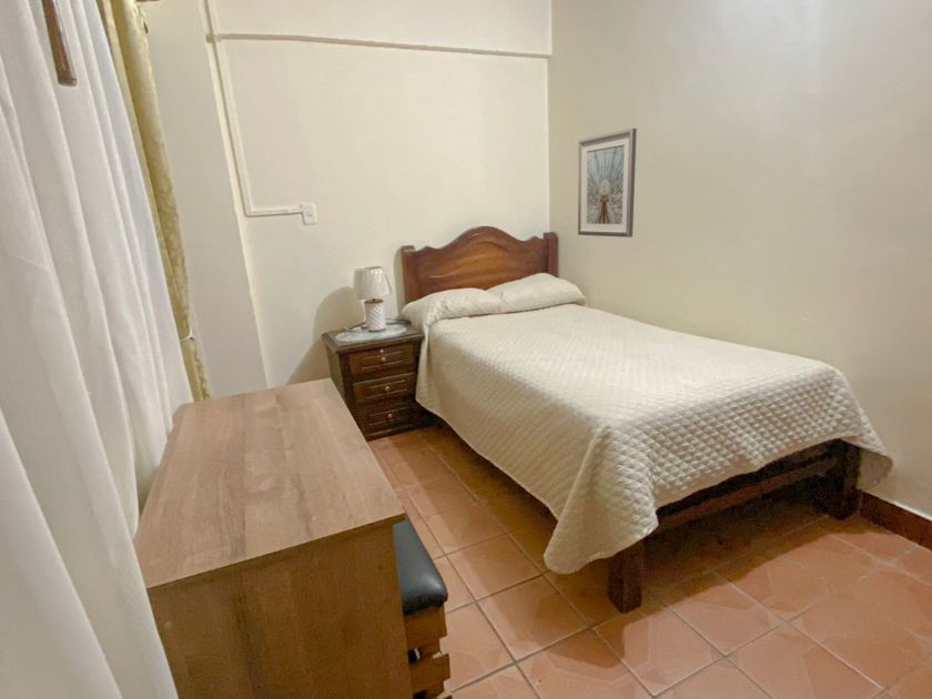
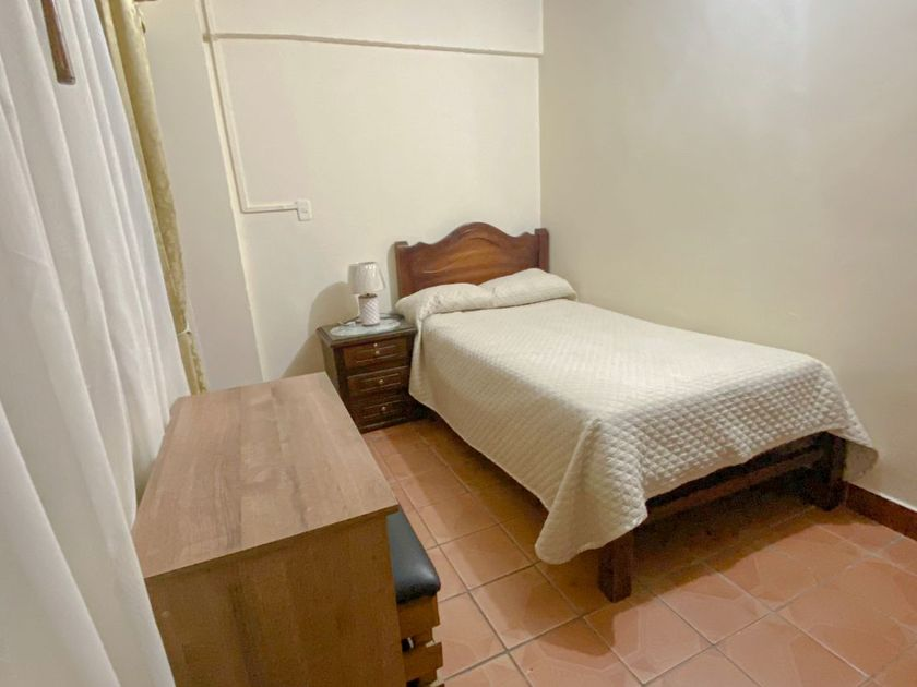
- picture frame [577,128,638,239]
